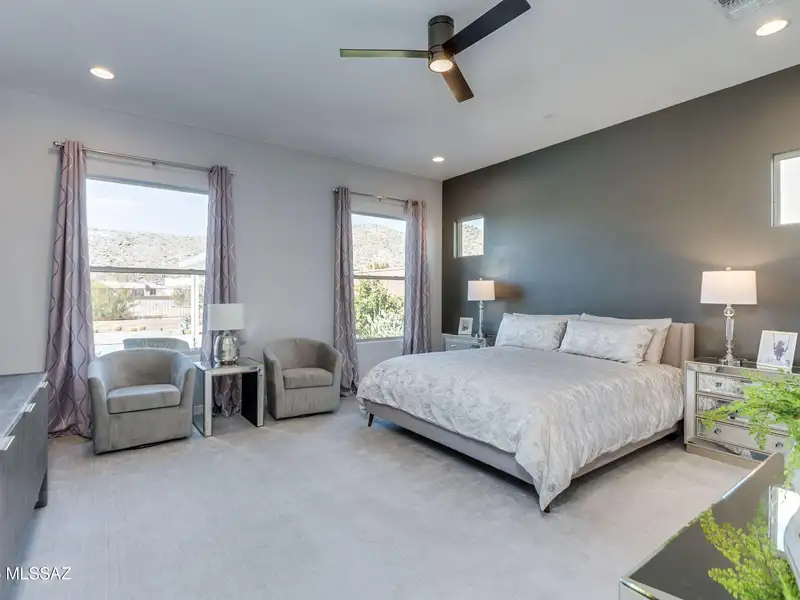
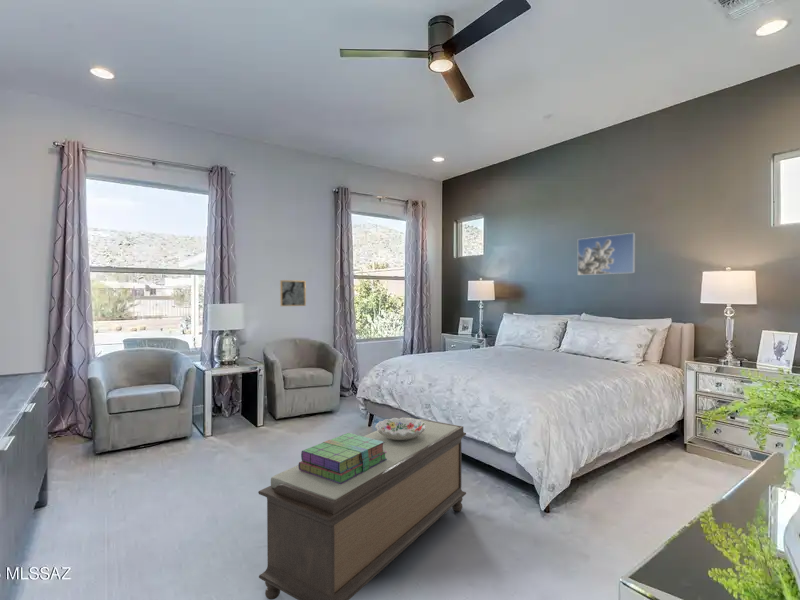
+ decorative bowl [374,416,426,440]
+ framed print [577,232,636,276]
+ stack of books [298,432,387,484]
+ wall art [279,279,307,307]
+ bench [257,417,467,600]
